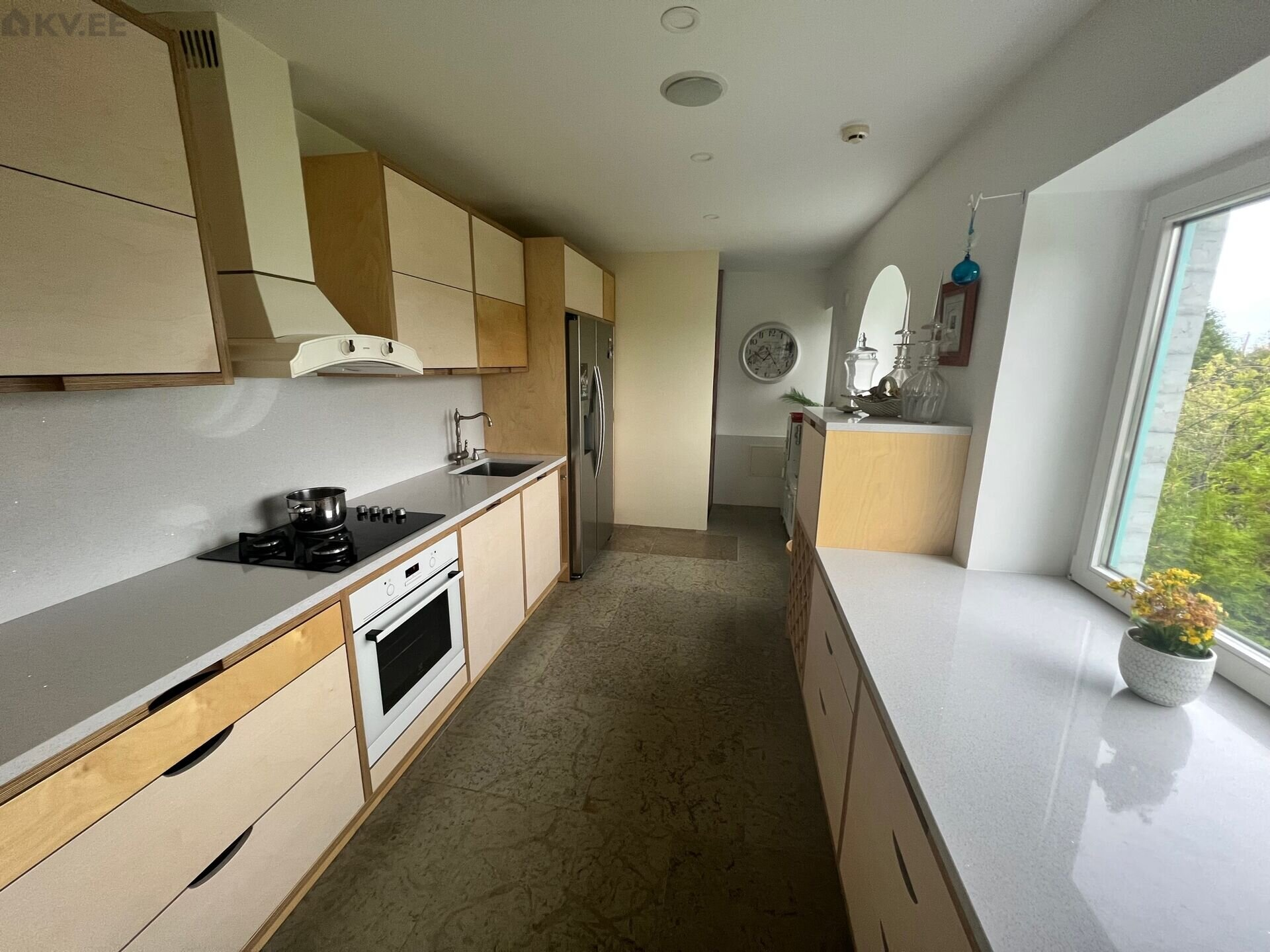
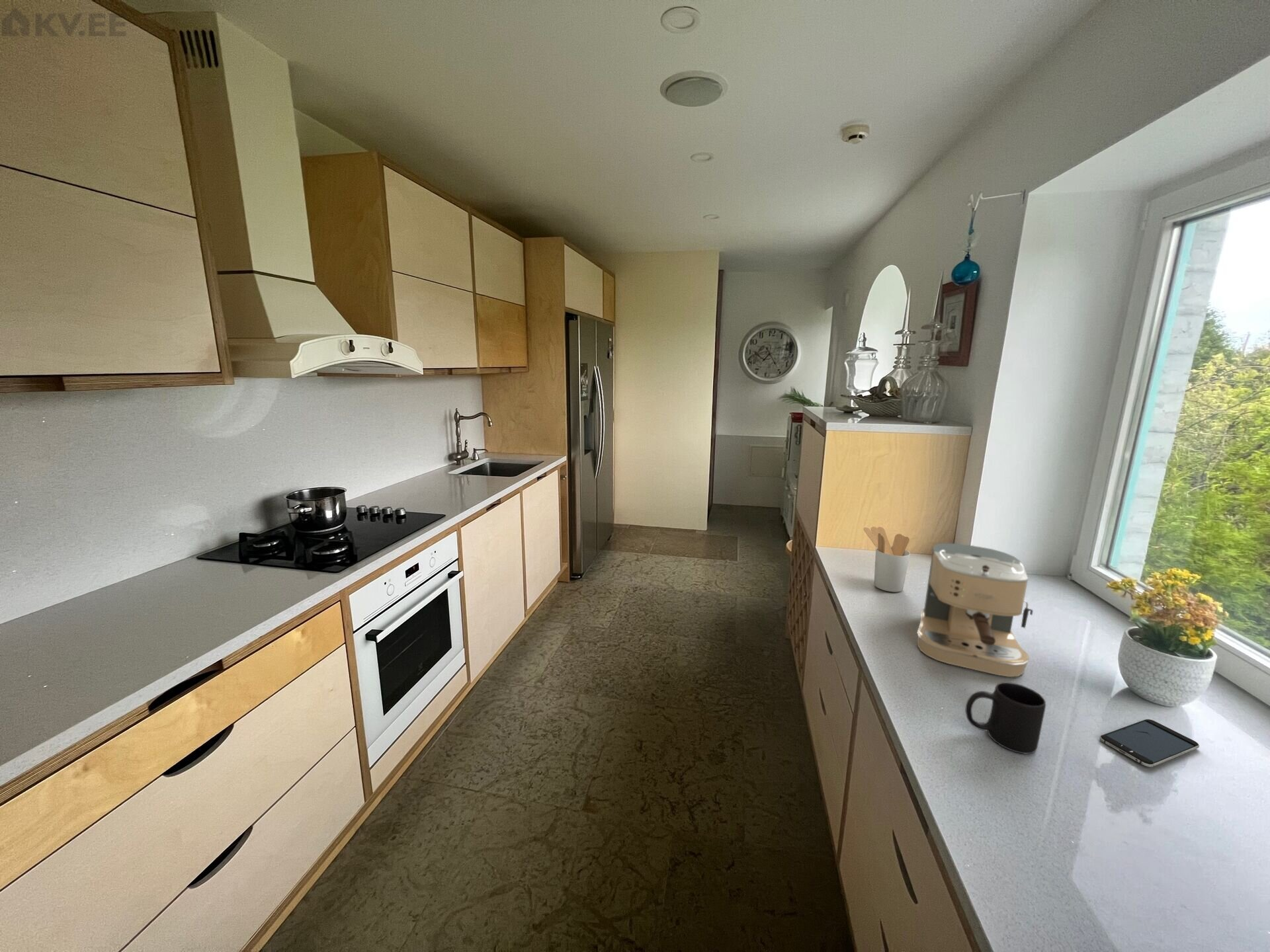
+ coffee maker [916,543,1034,678]
+ smartphone [1099,719,1200,768]
+ utensil holder [863,526,911,592]
+ mug [965,682,1046,754]
